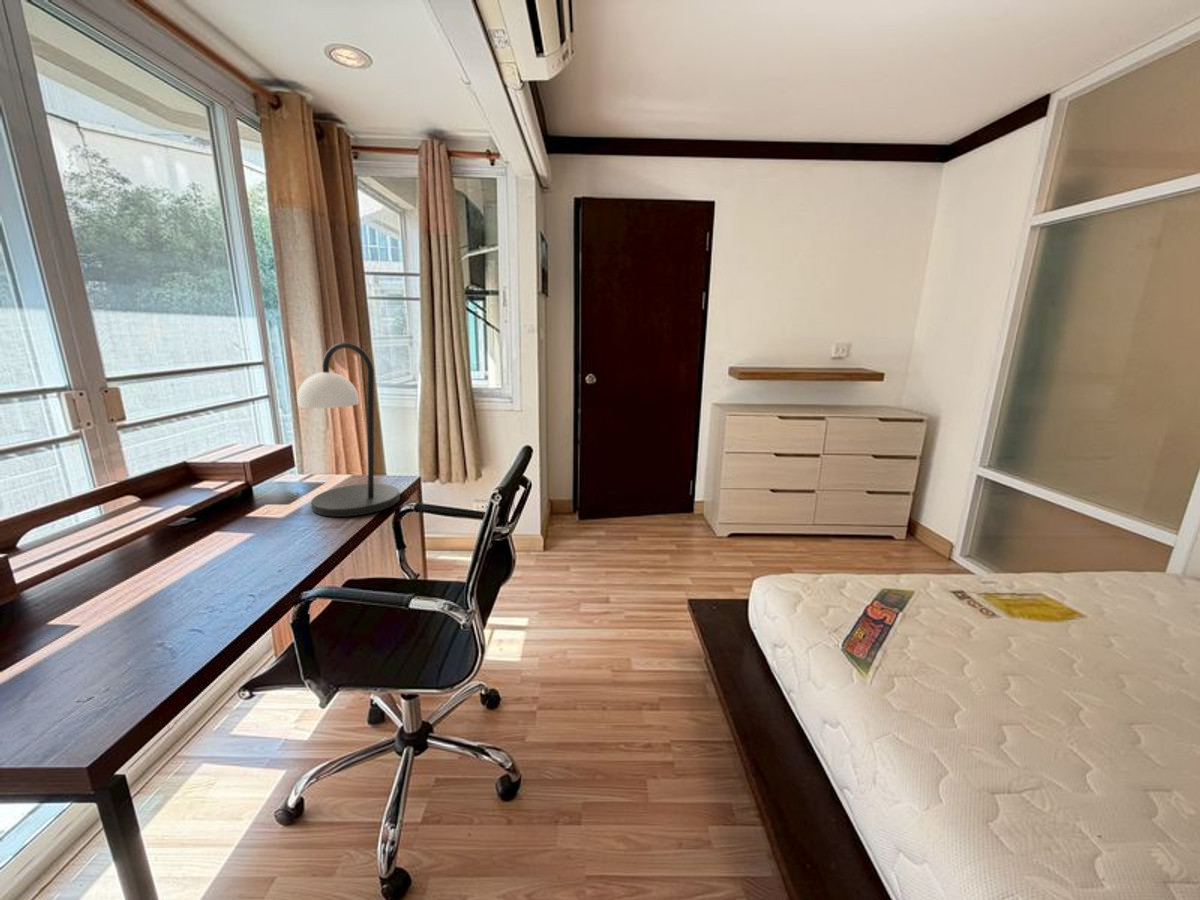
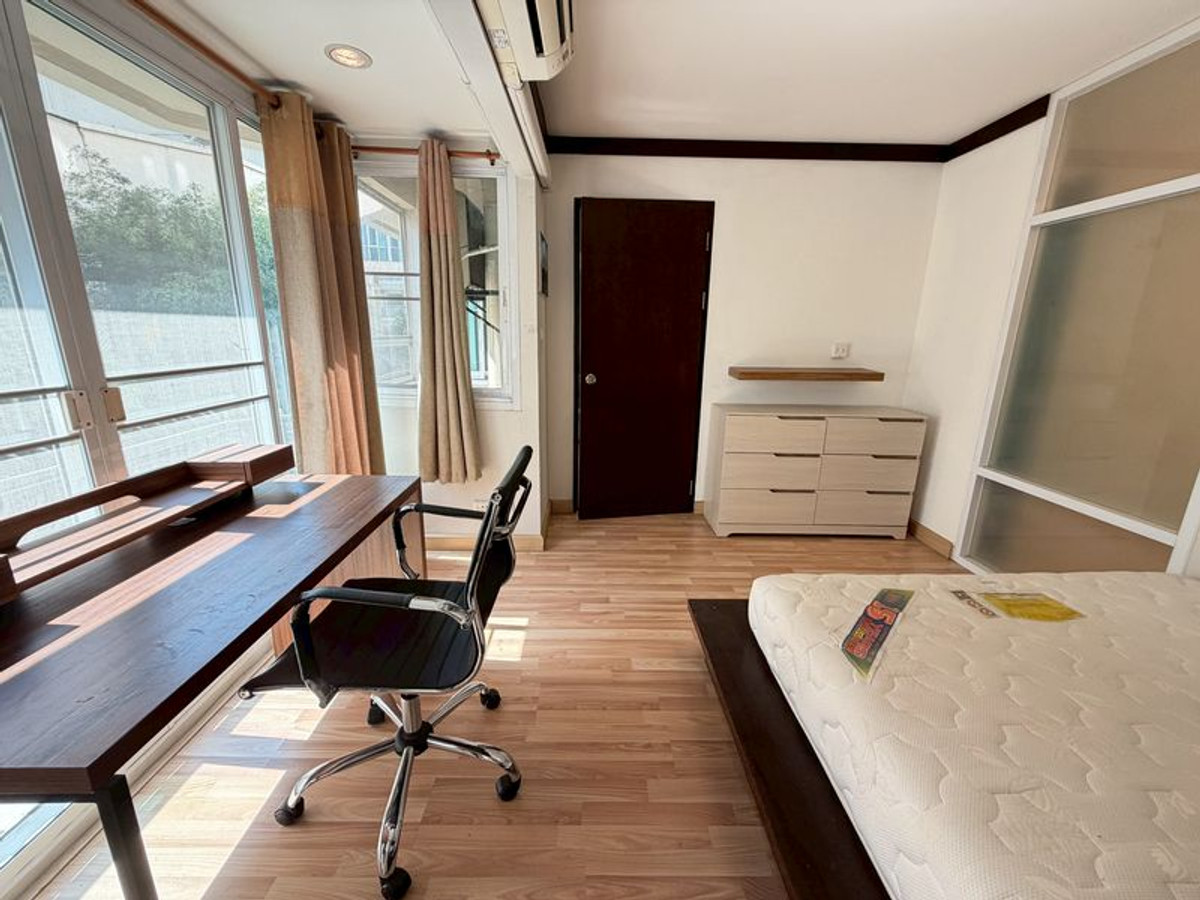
- table lamp [296,341,401,518]
